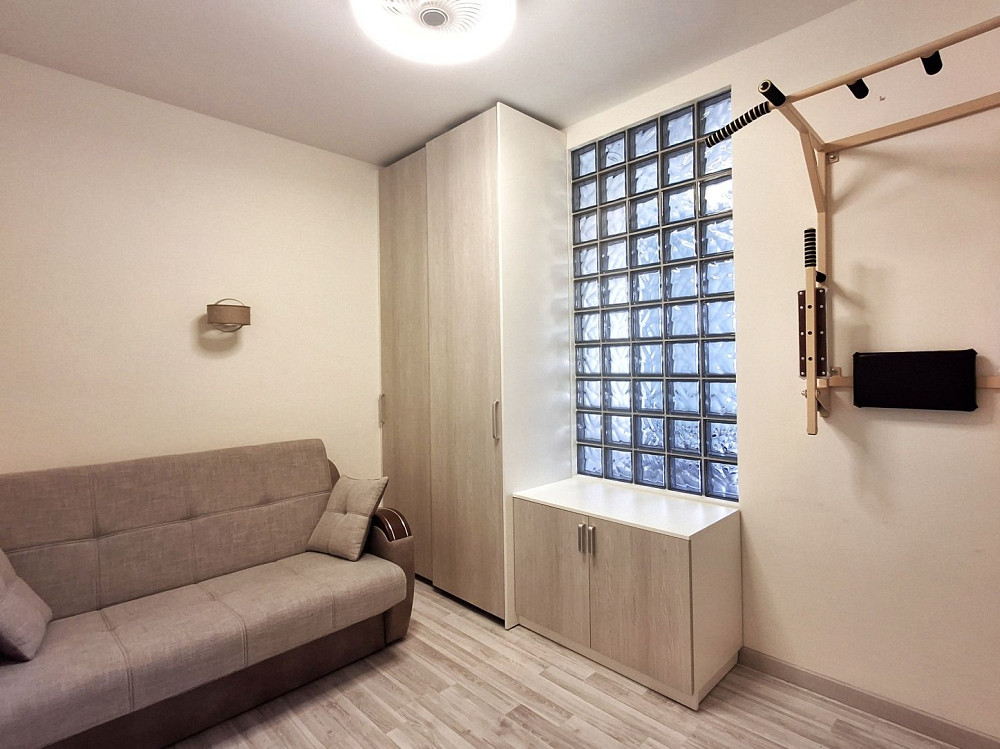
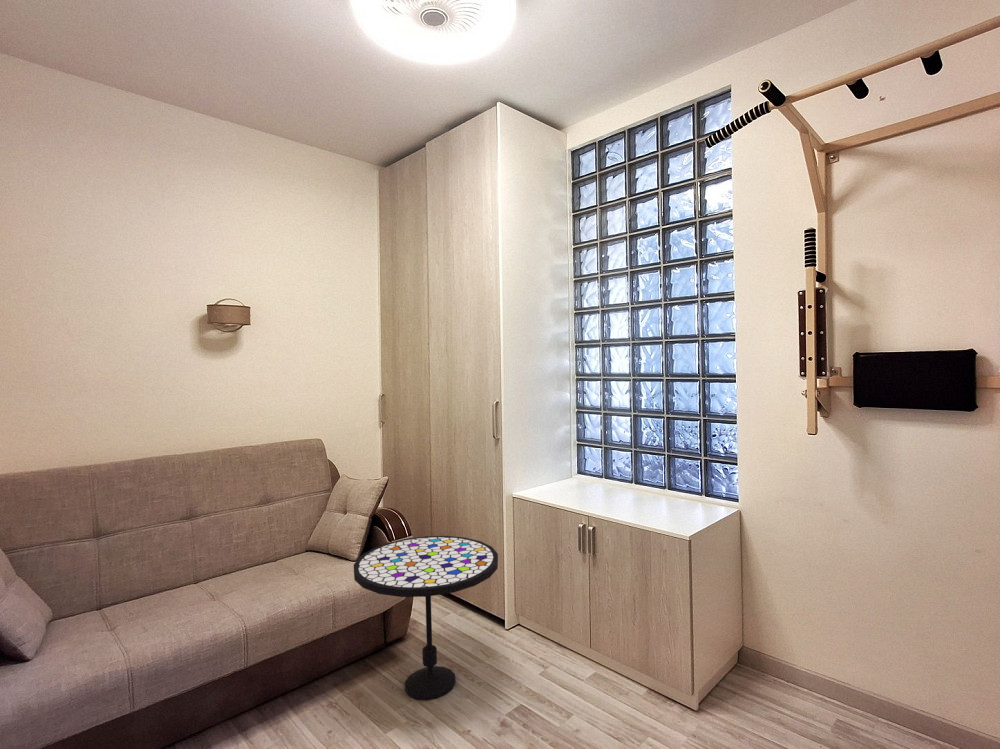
+ side table [353,535,499,701]
